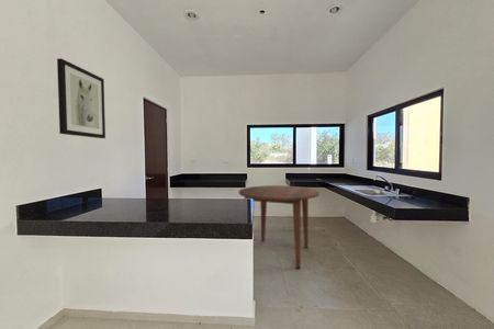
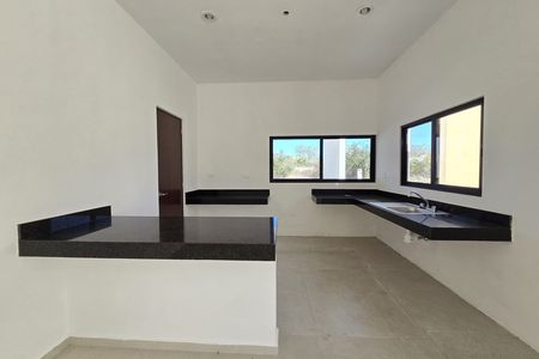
- dining table [238,184,321,270]
- wall art [56,57,106,139]
